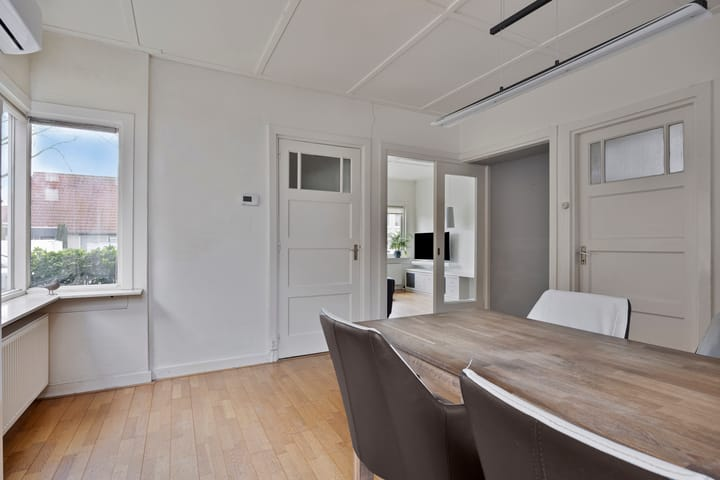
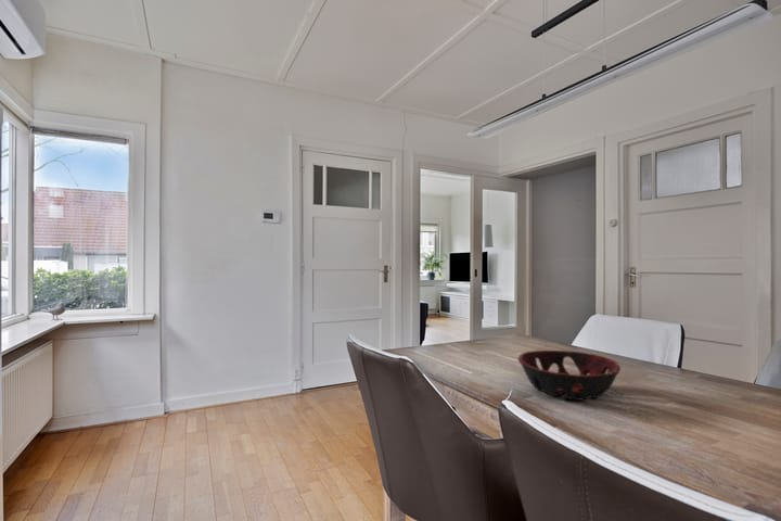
+ decorative bowl [517,350,622,402]
